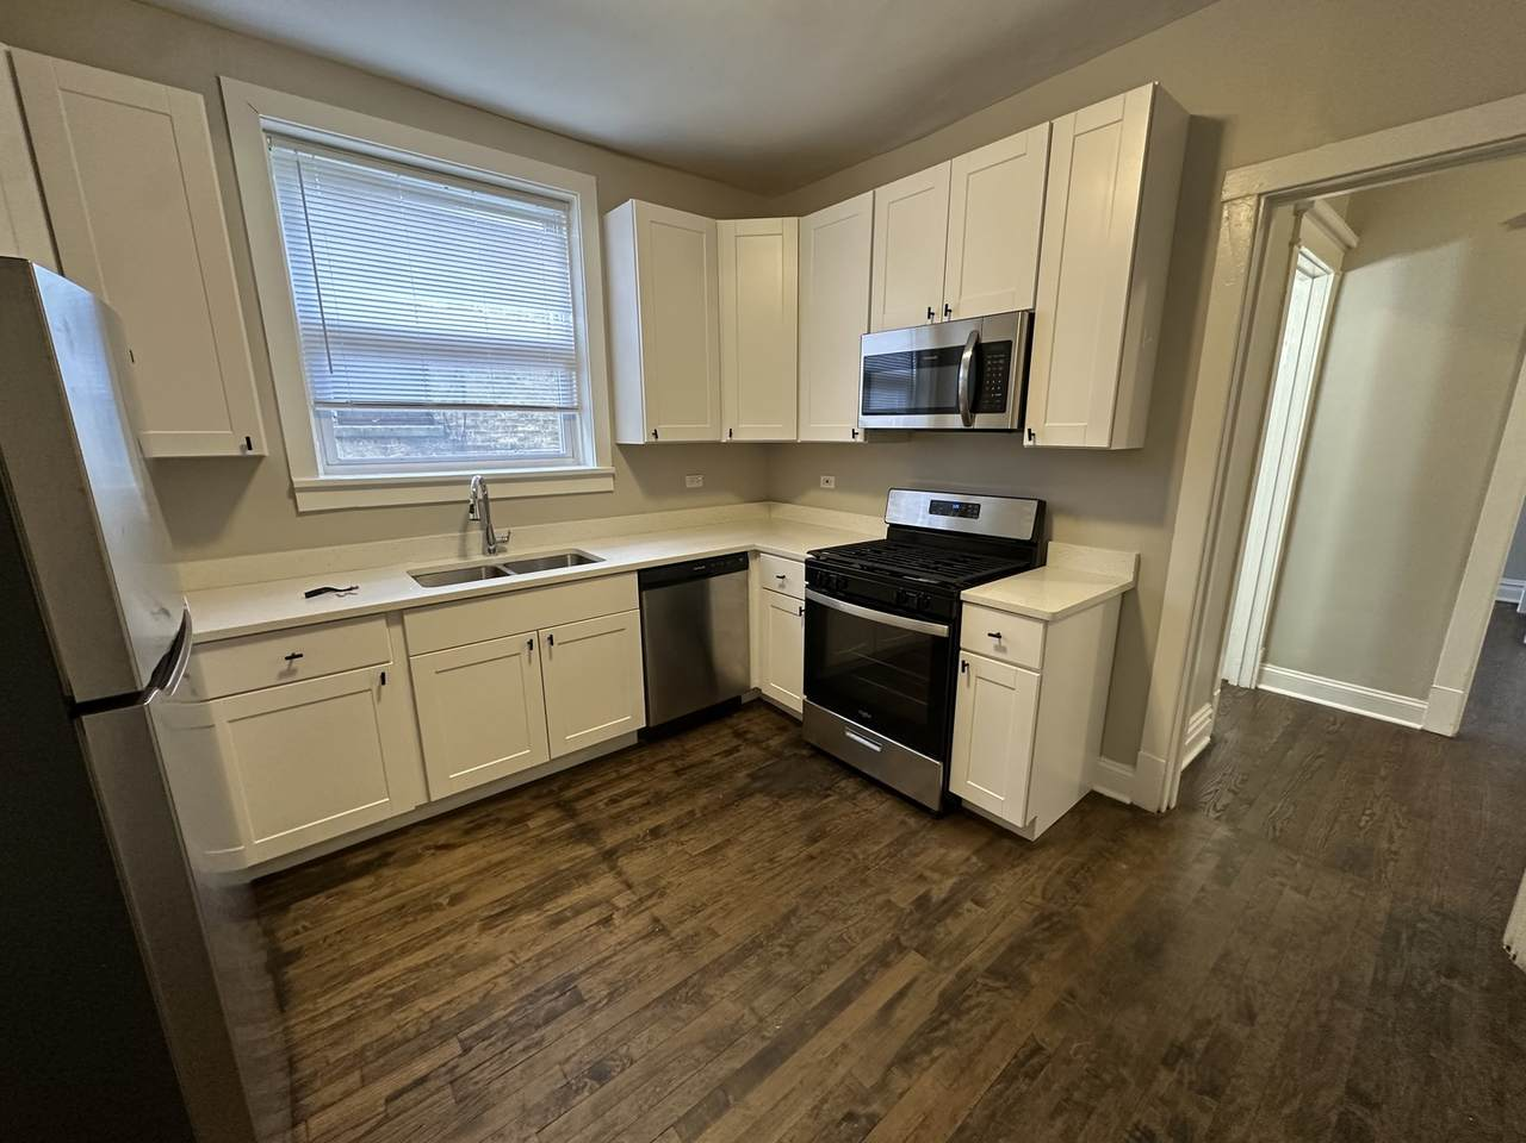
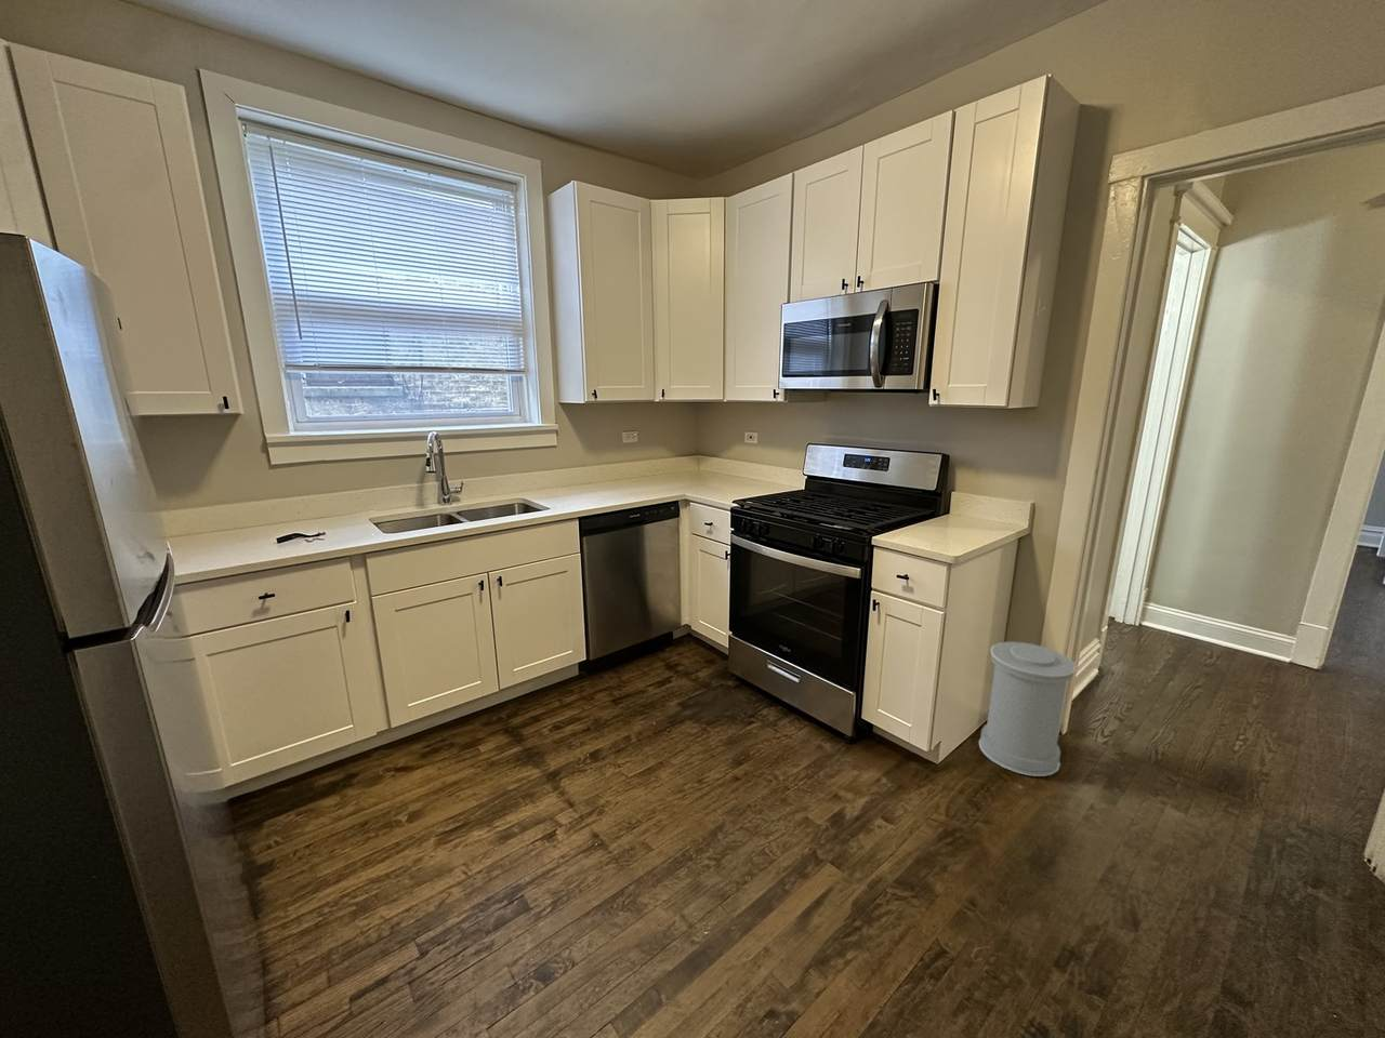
+ trash can [978,641,1076,777]
